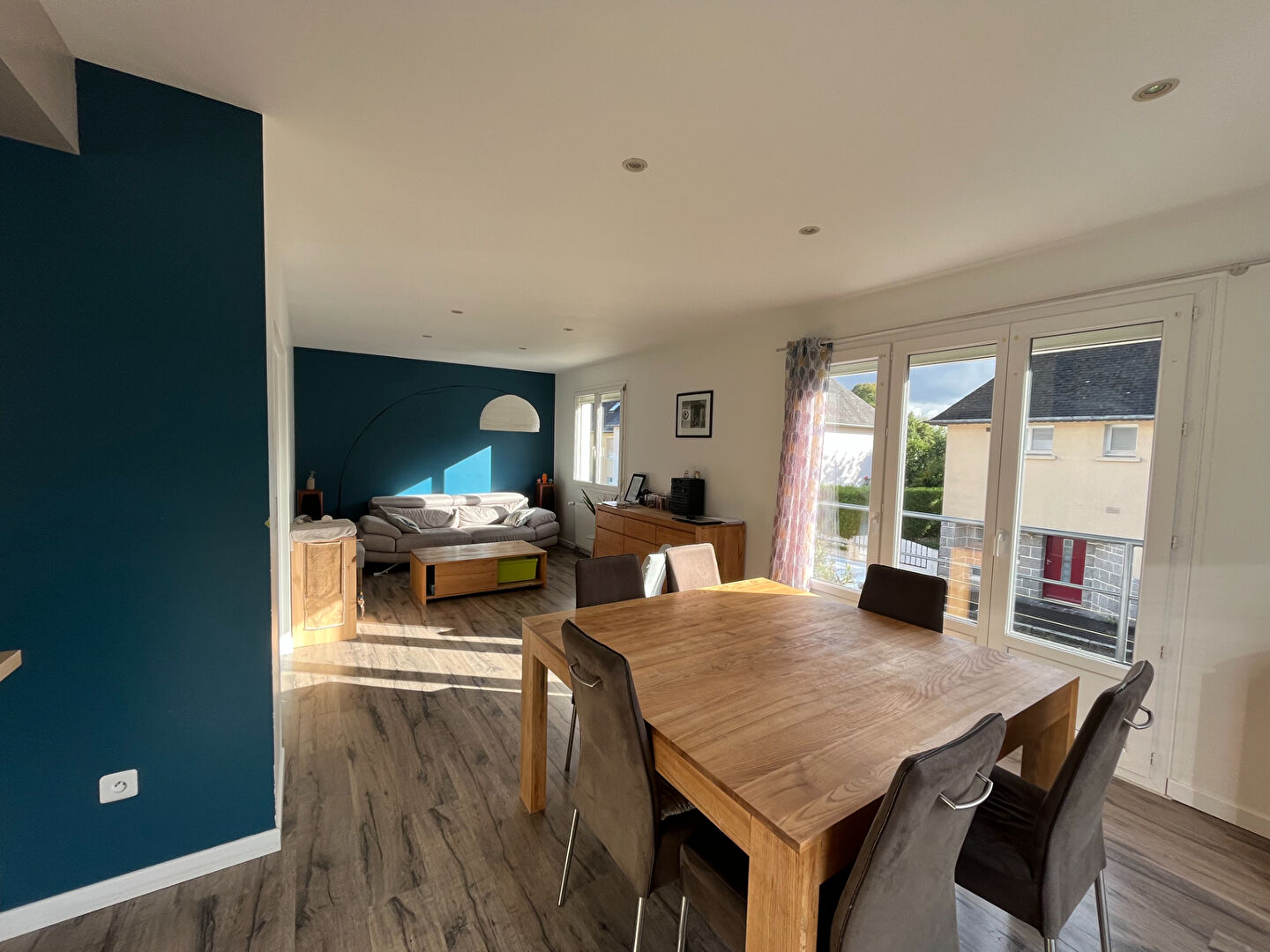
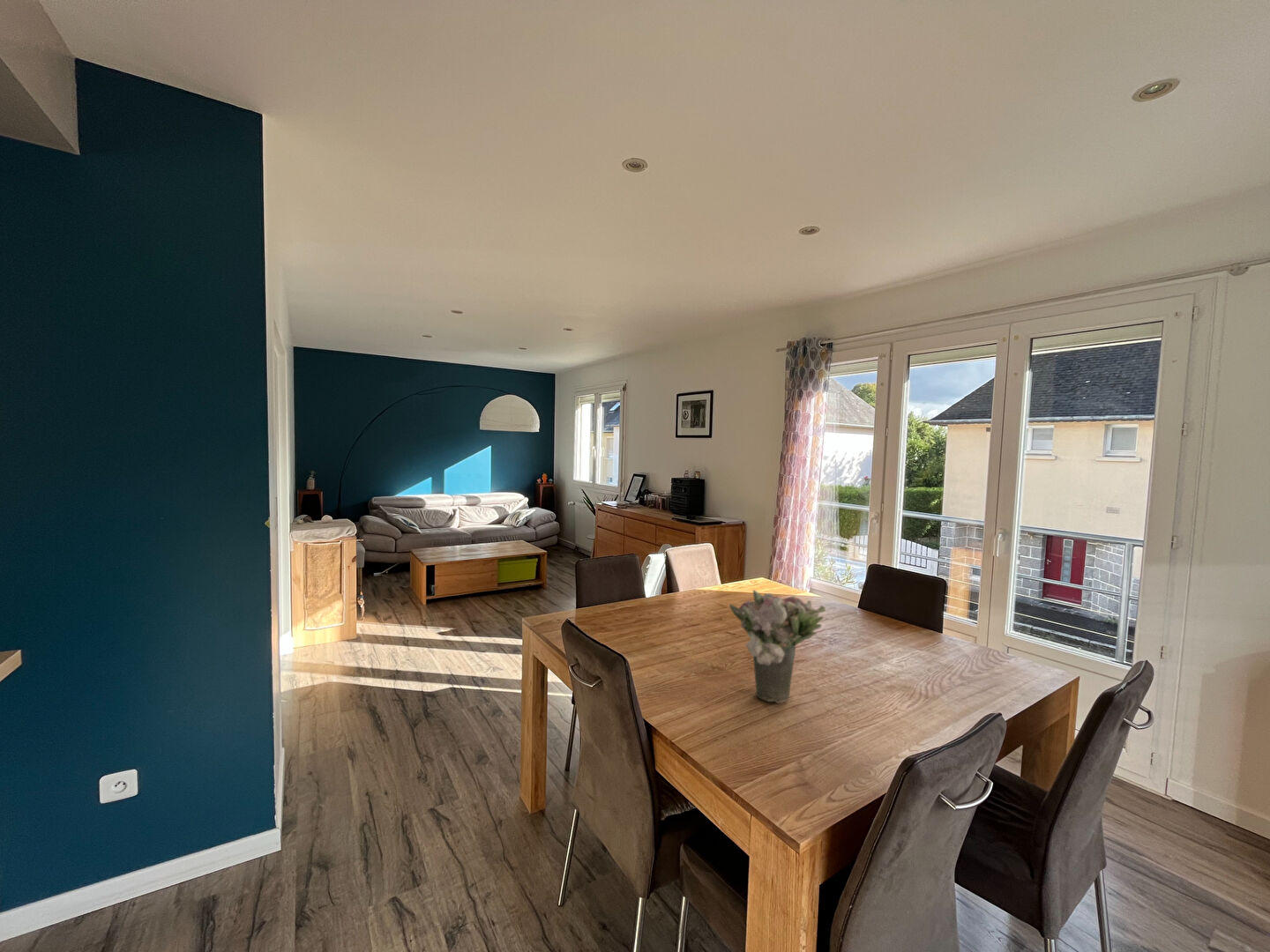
+ flower bouquet [728,589,826,703]
